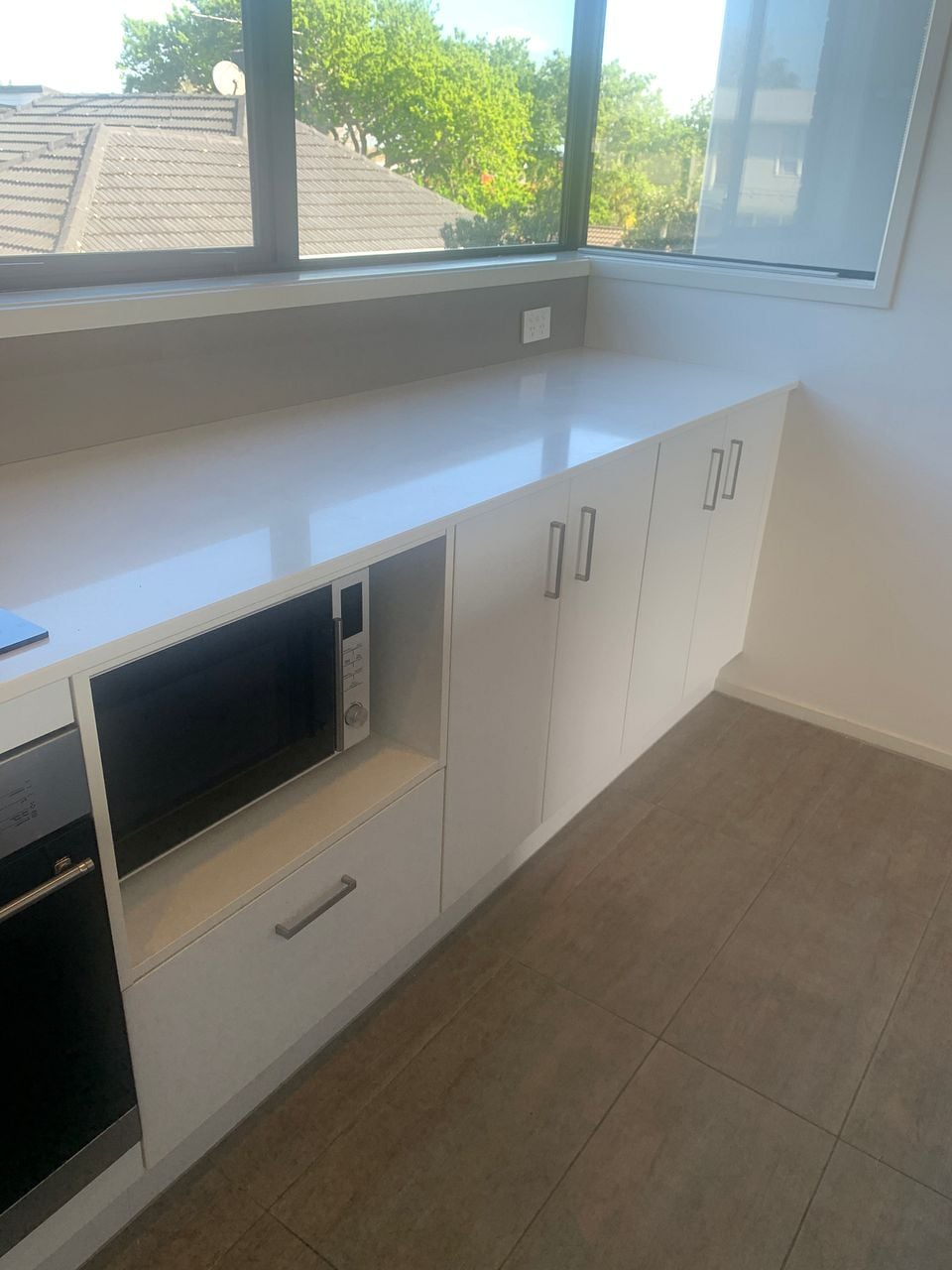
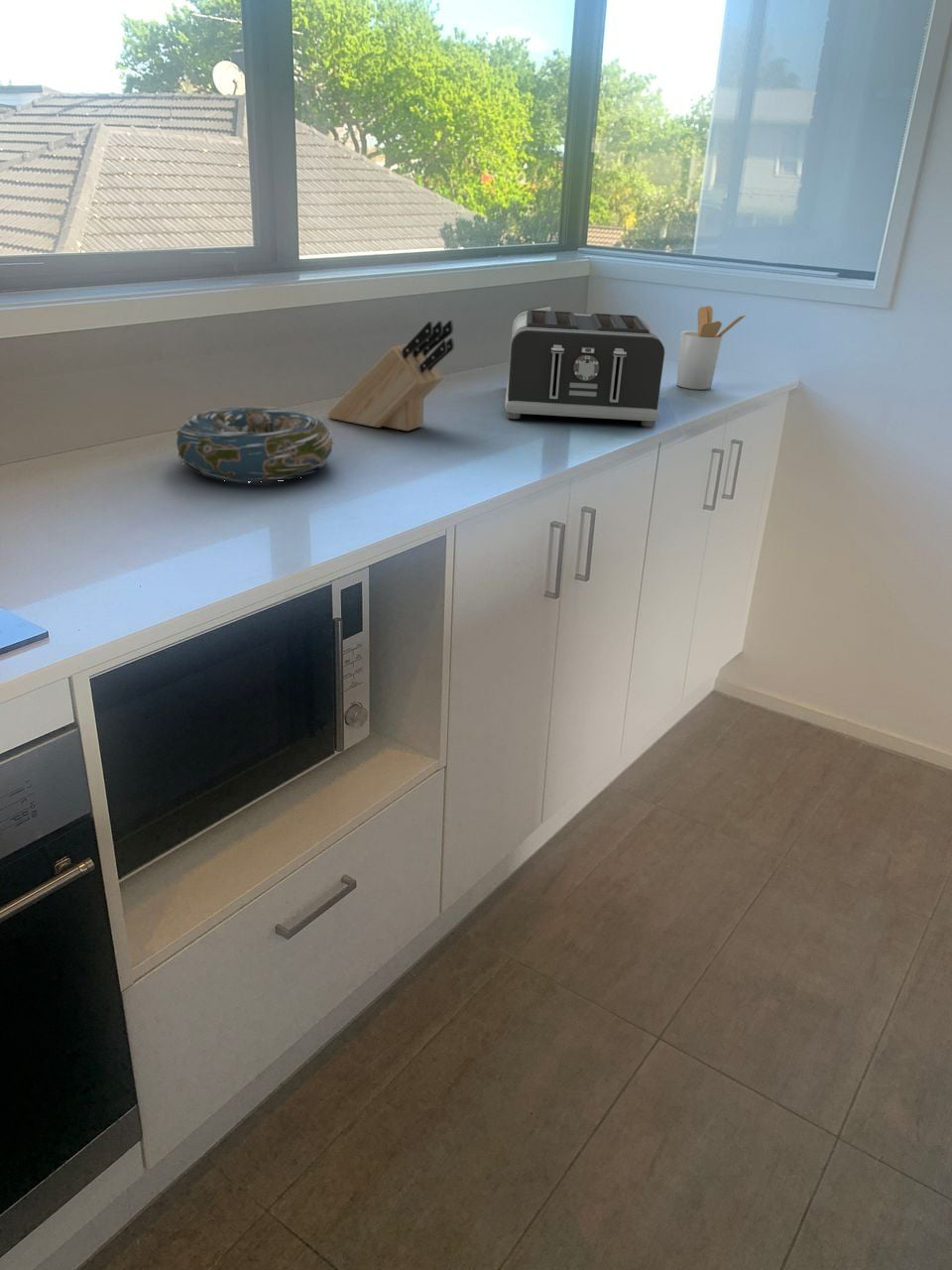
+ decorative bowl [176,406,334,483]
+ knife block [326,319,455,432]
+ toaster [504,309,665,428]
+ utensil holder [676,305,748,390]
